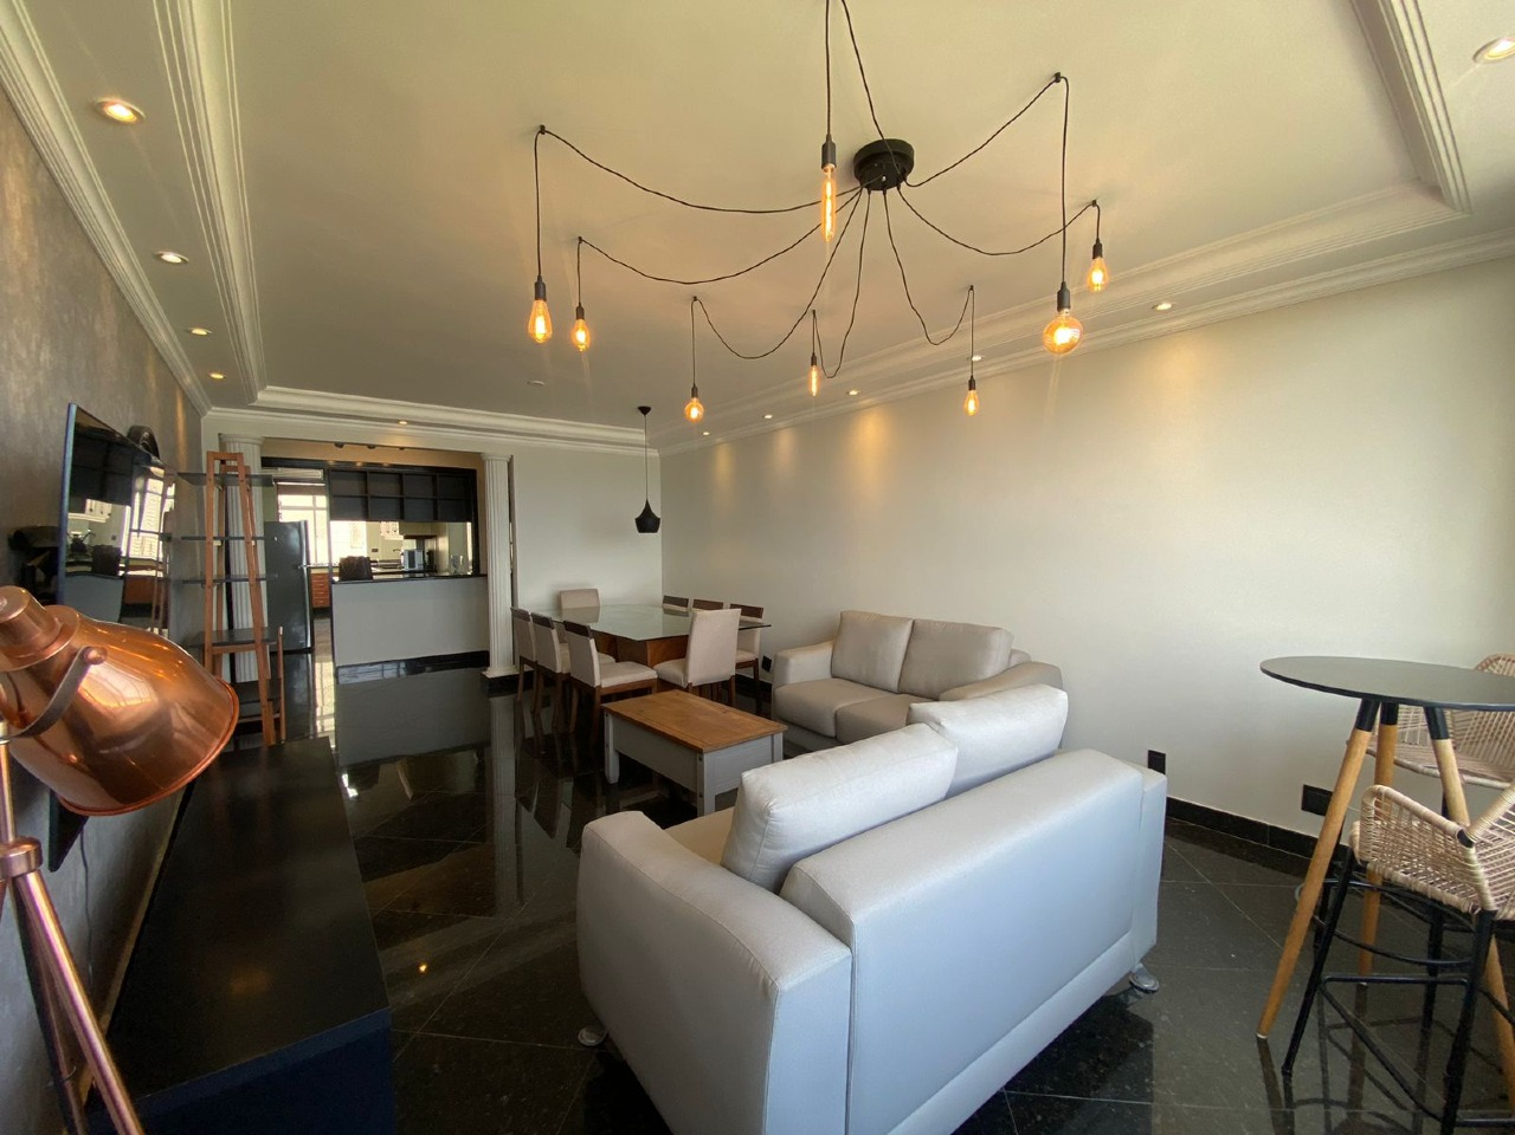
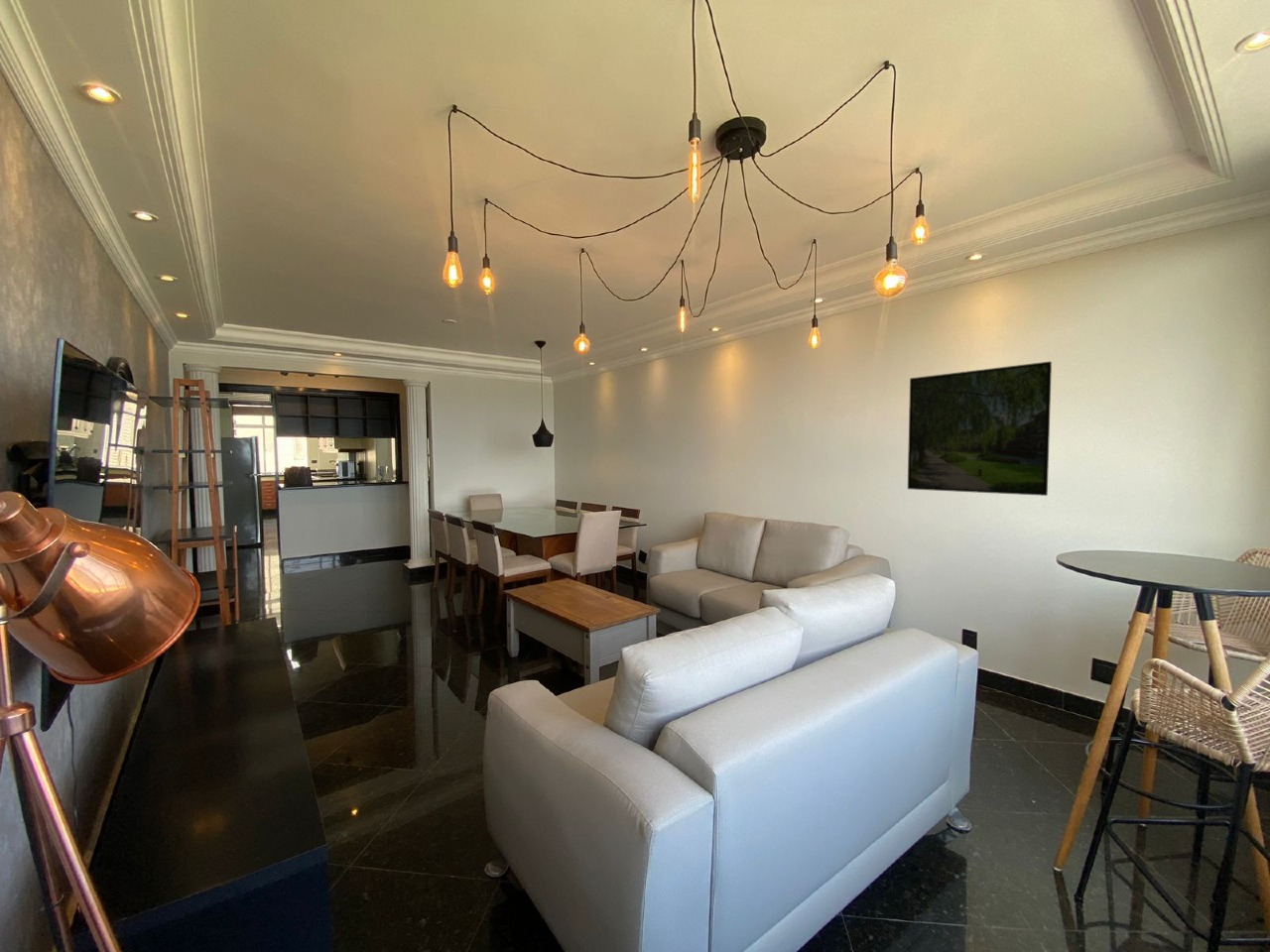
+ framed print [907,360,1053,497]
